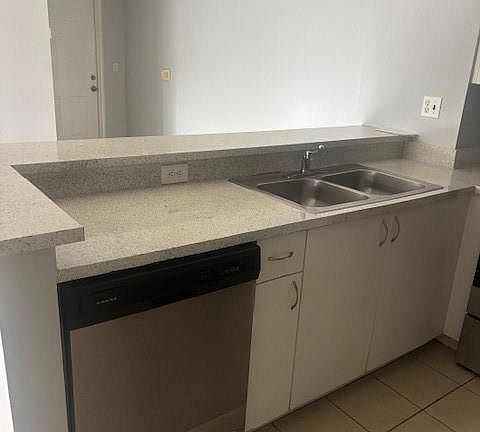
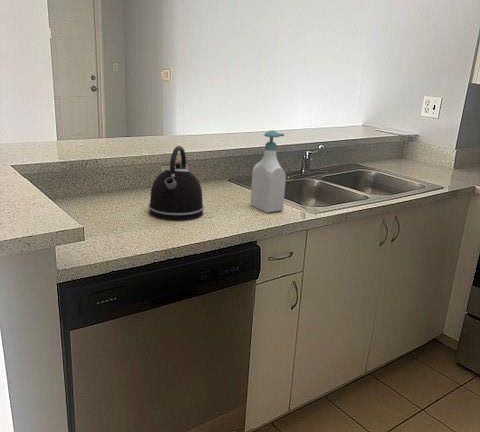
+ soap bottle [250,129,287,214]
+ kettle [148,145,205,221]
